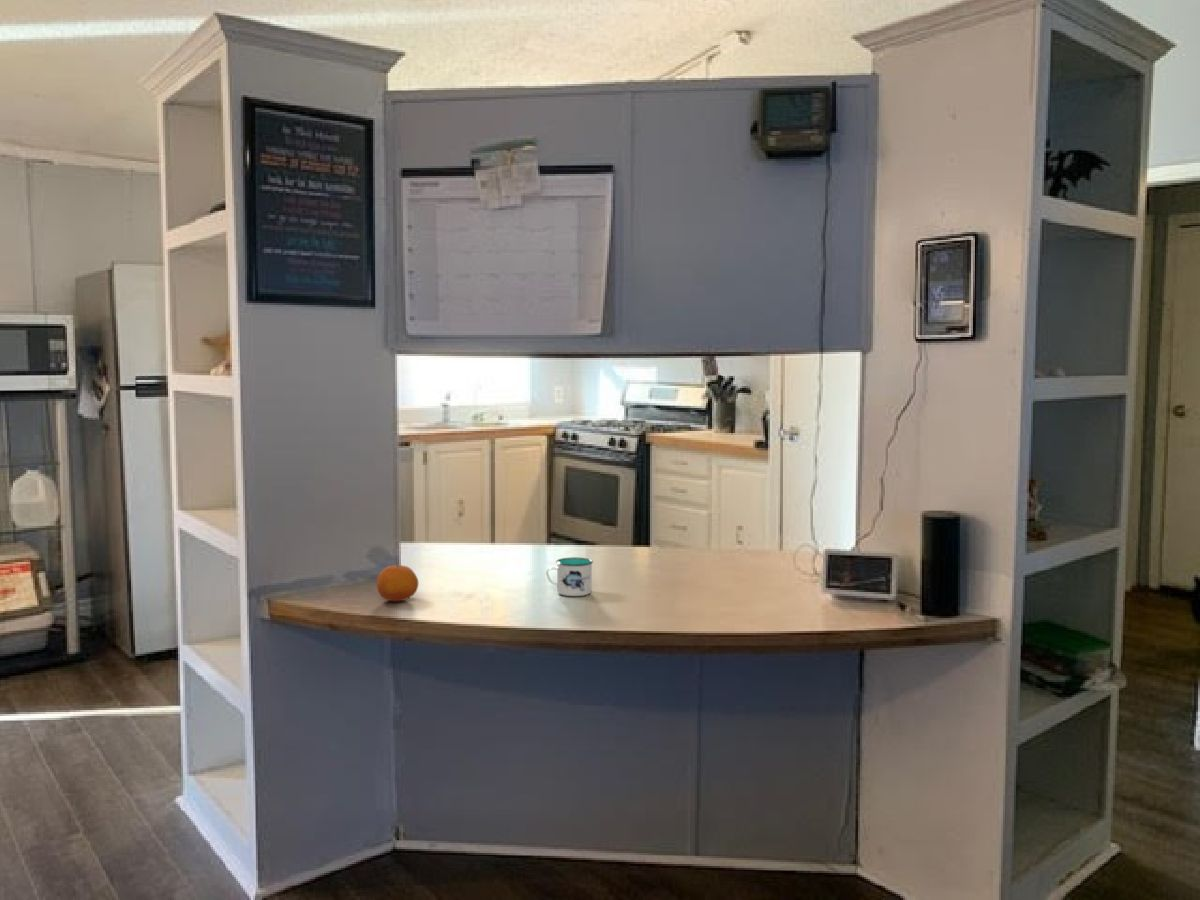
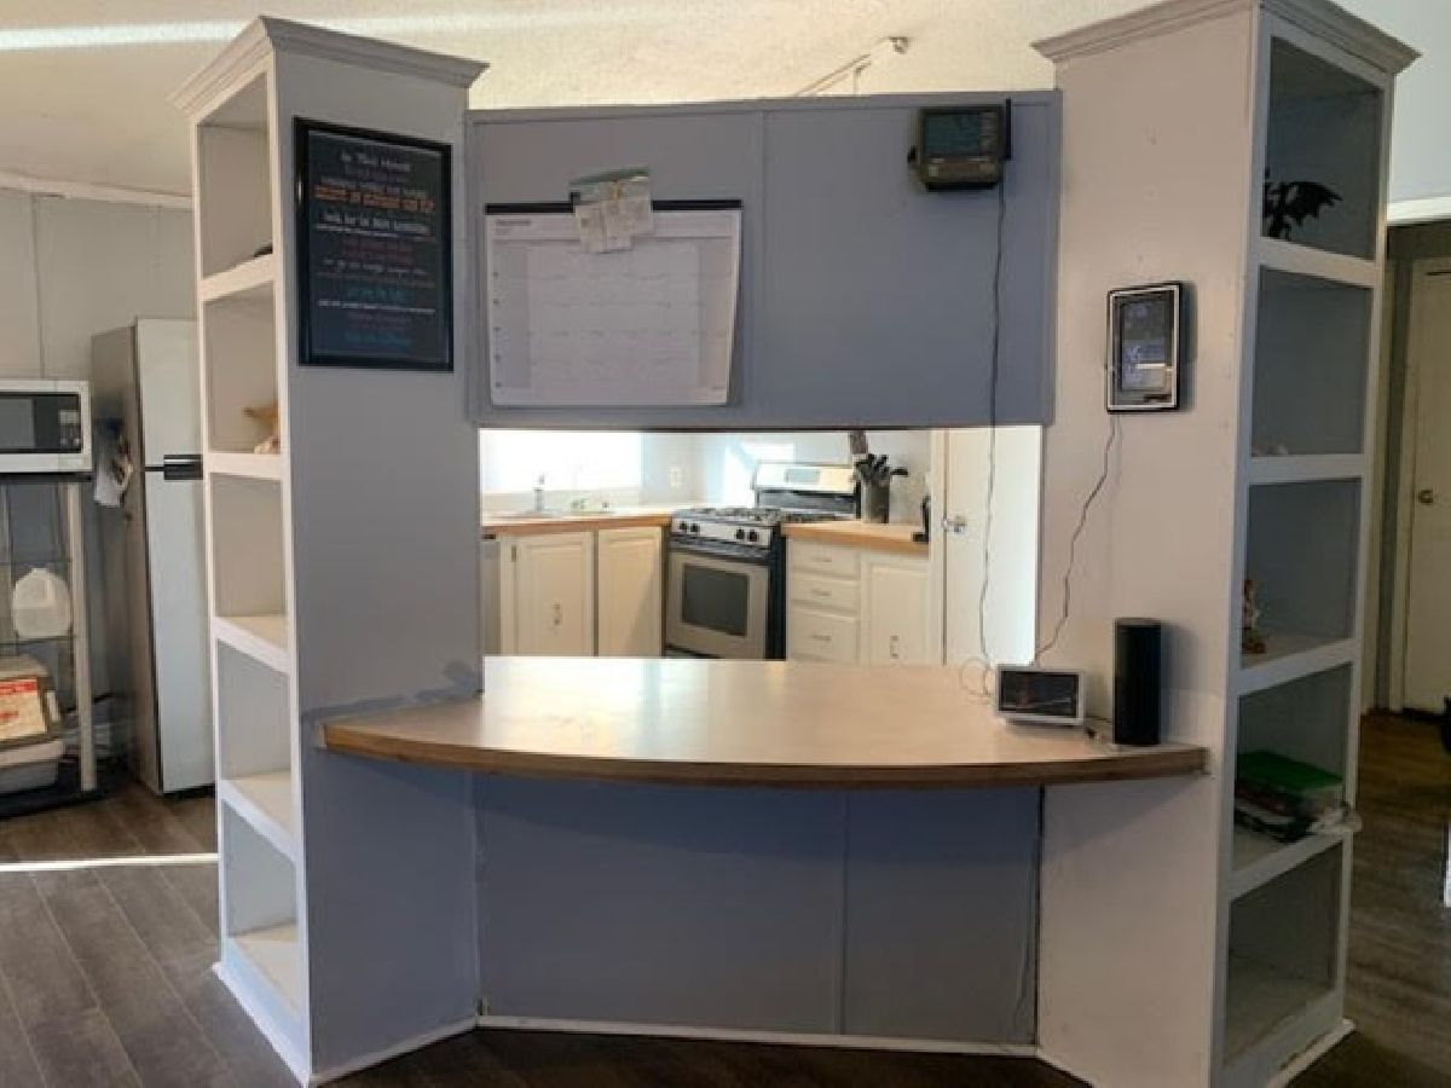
- fruit [376,564,419,602]
- mug [545,556,594,597]
